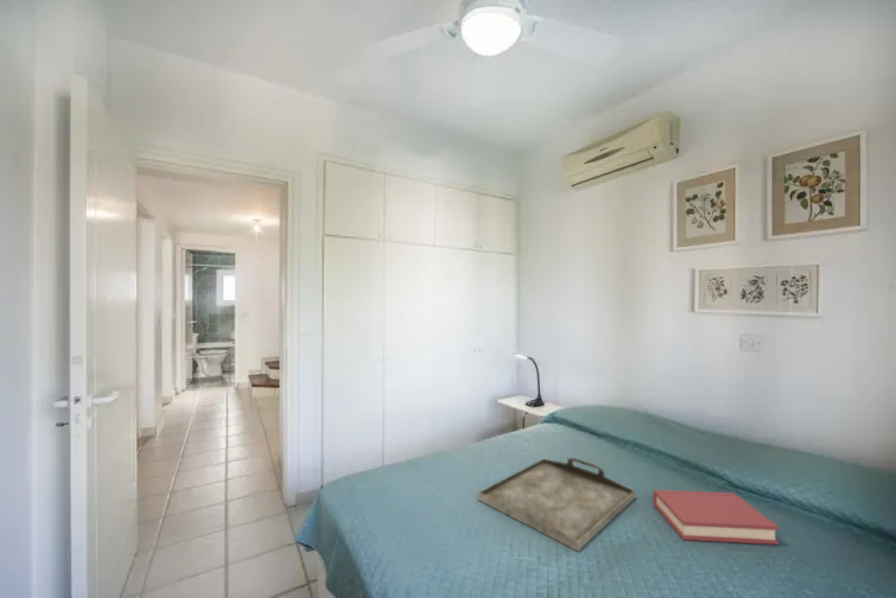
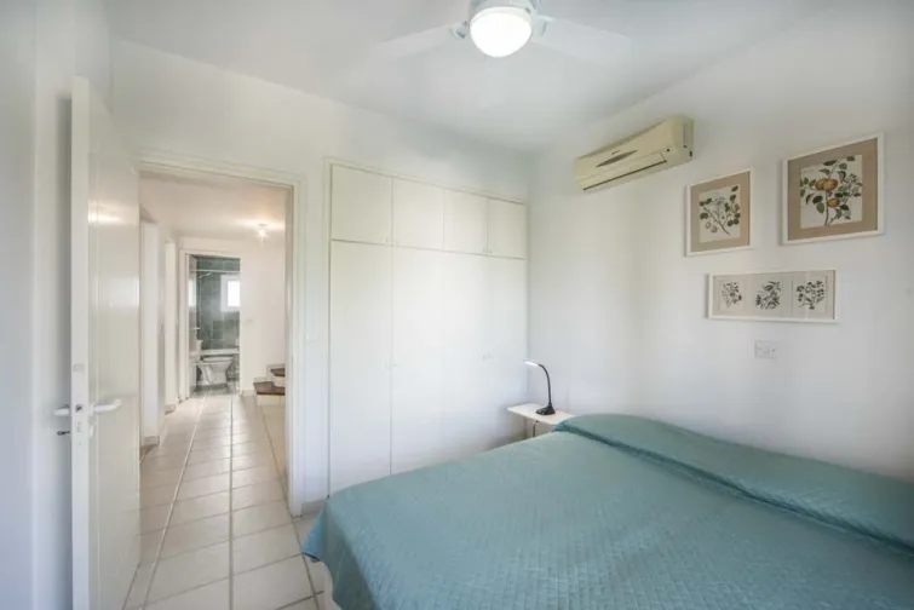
- hardback book [652,489,780,546]
- serving tray [476,457,637,552]
